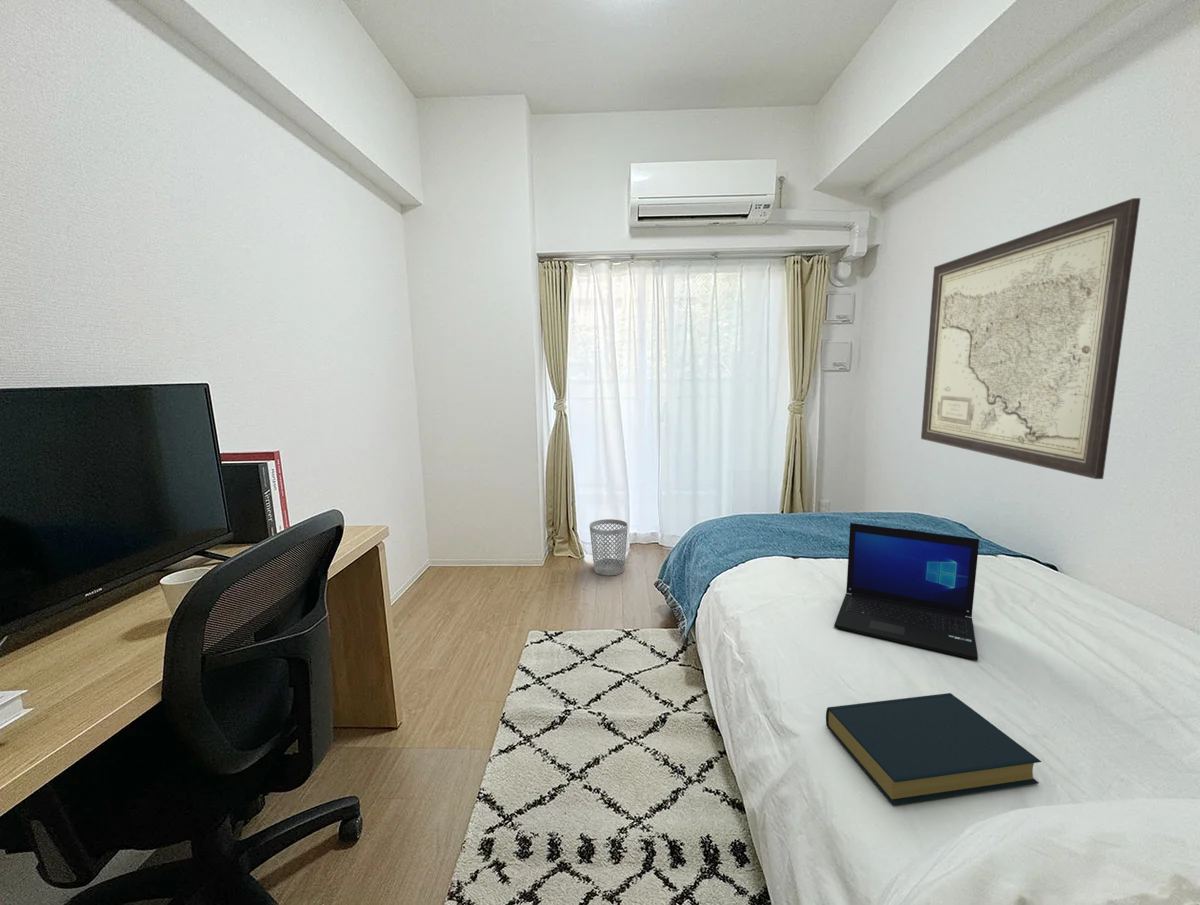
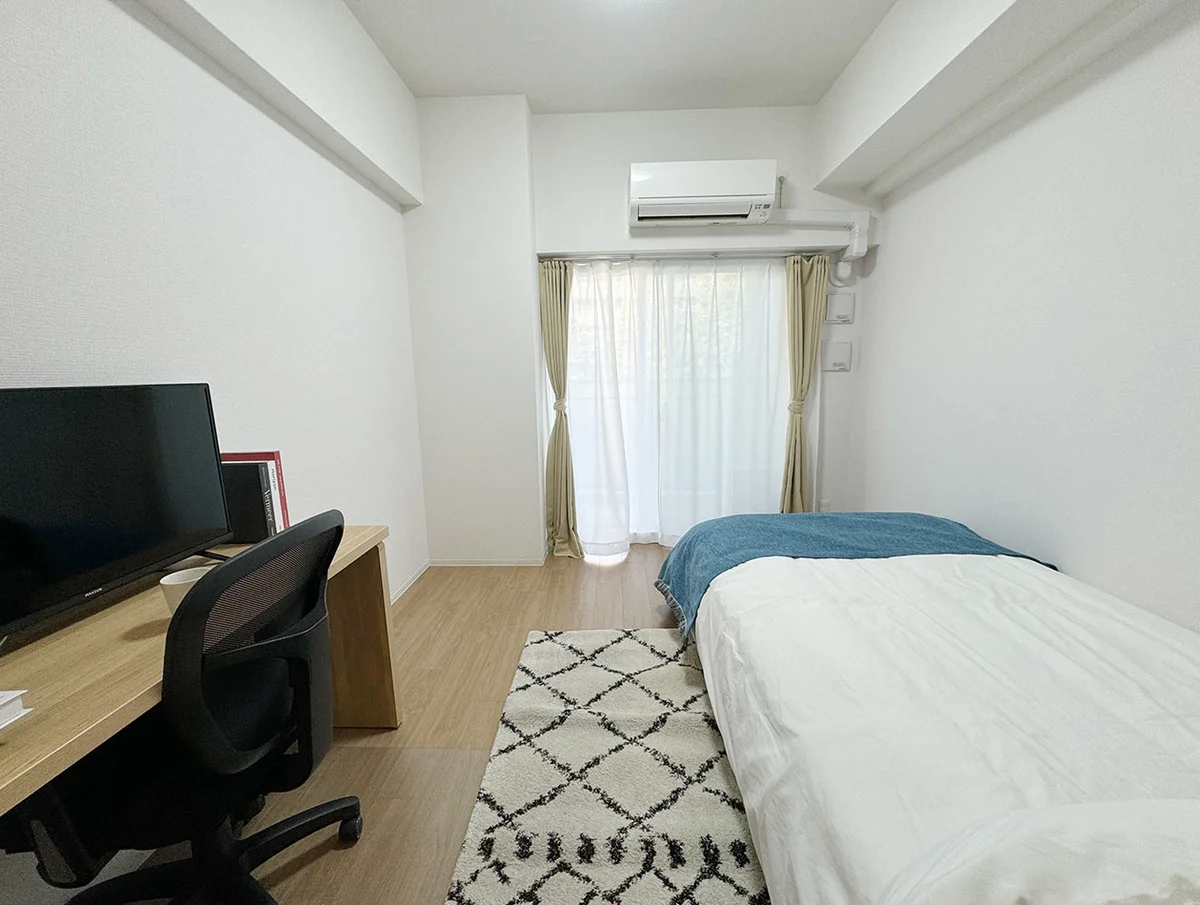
- hardback book [825,692,1042,806]
- wastebasket [588,518,629,577]
- laptop [833,522,980,661]
- wall art [920,197,1141,480]
